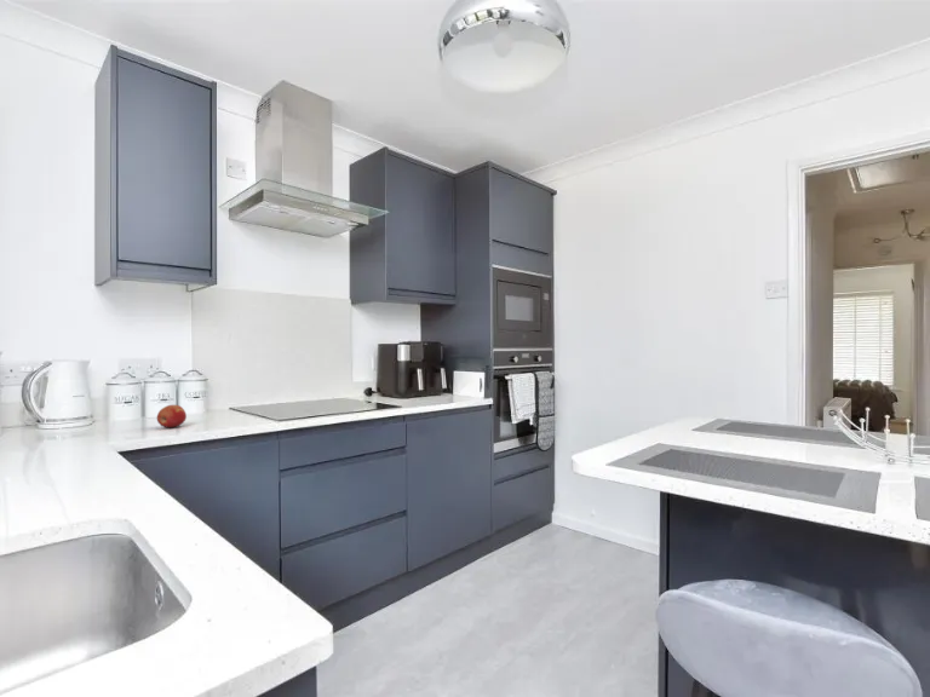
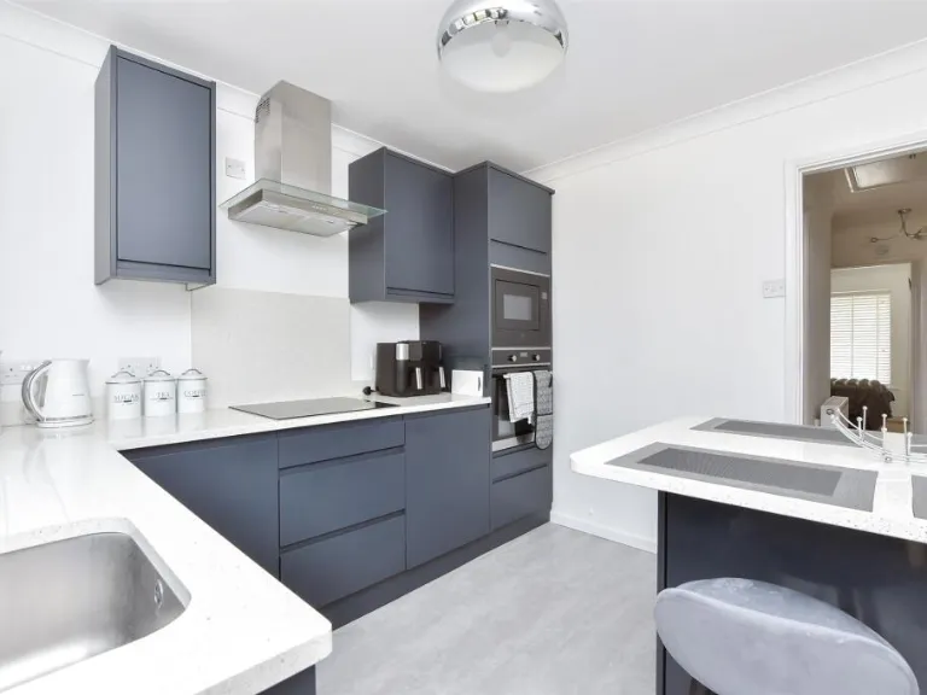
- apple [156,404,188,428]
